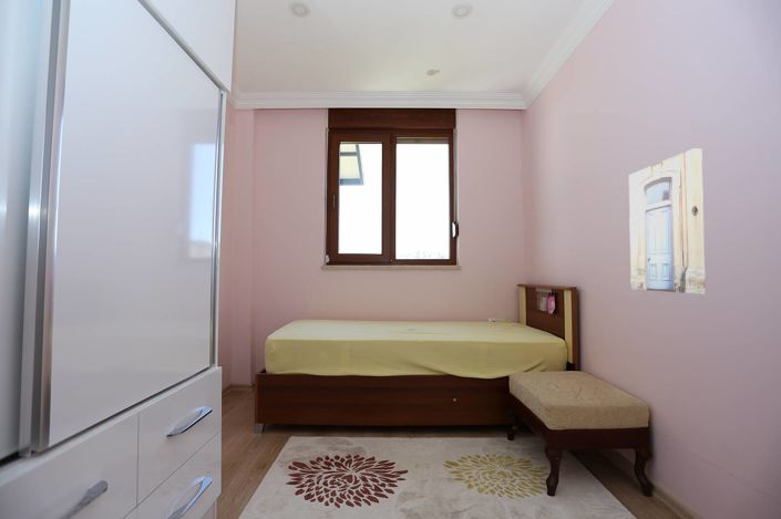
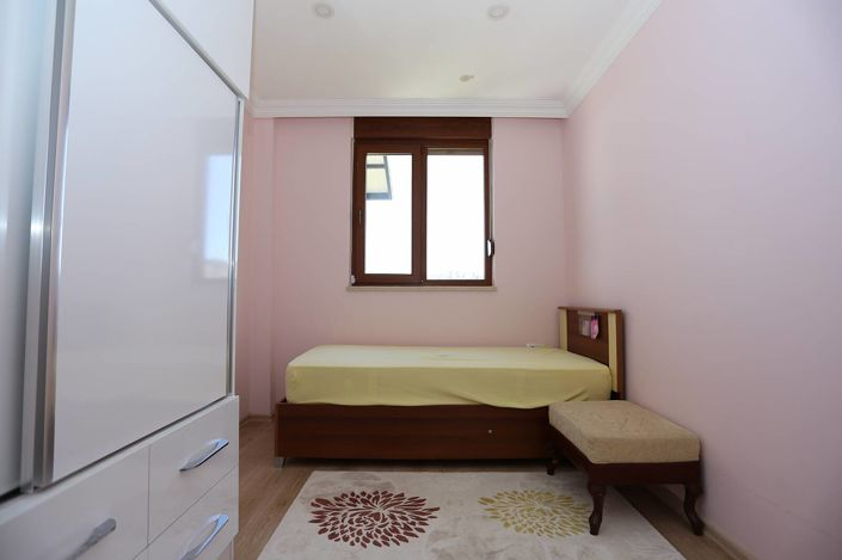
- wall art [628,148,707,294]
